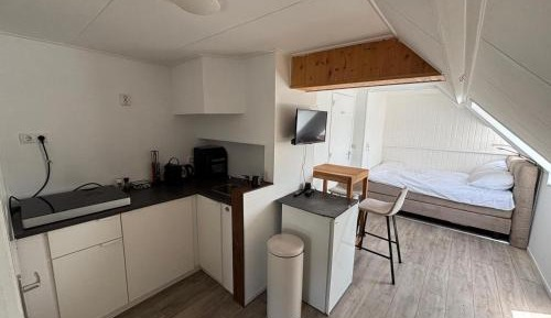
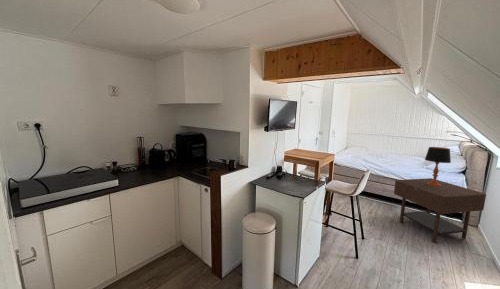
+ table lamp [424,146,452,187]
+ side table [393,177,487,244]
